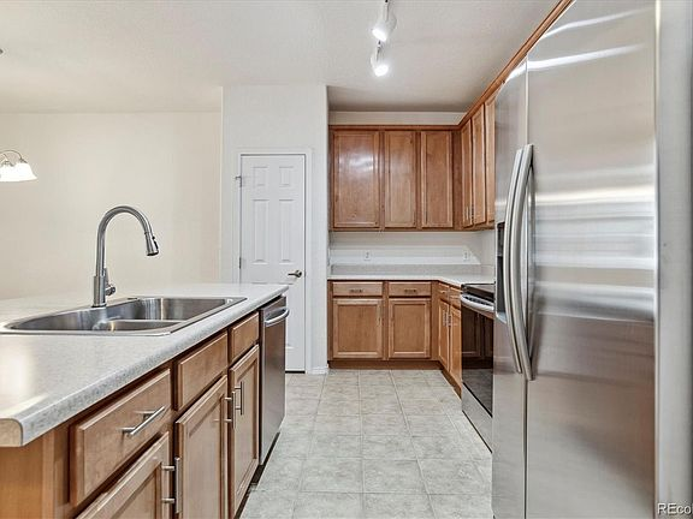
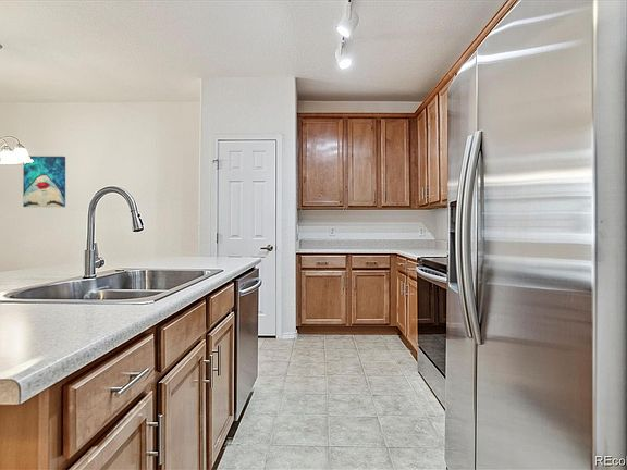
+ wall art [22,156,66,208]
